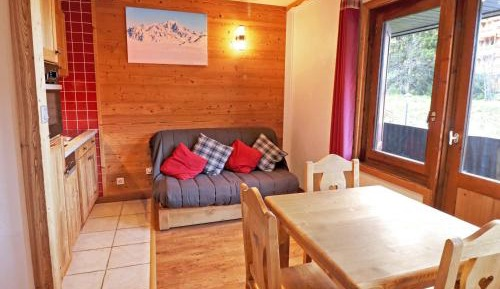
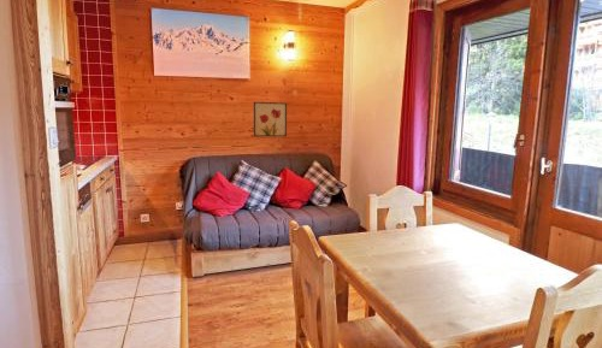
+ wall art [253,101,288,138]
